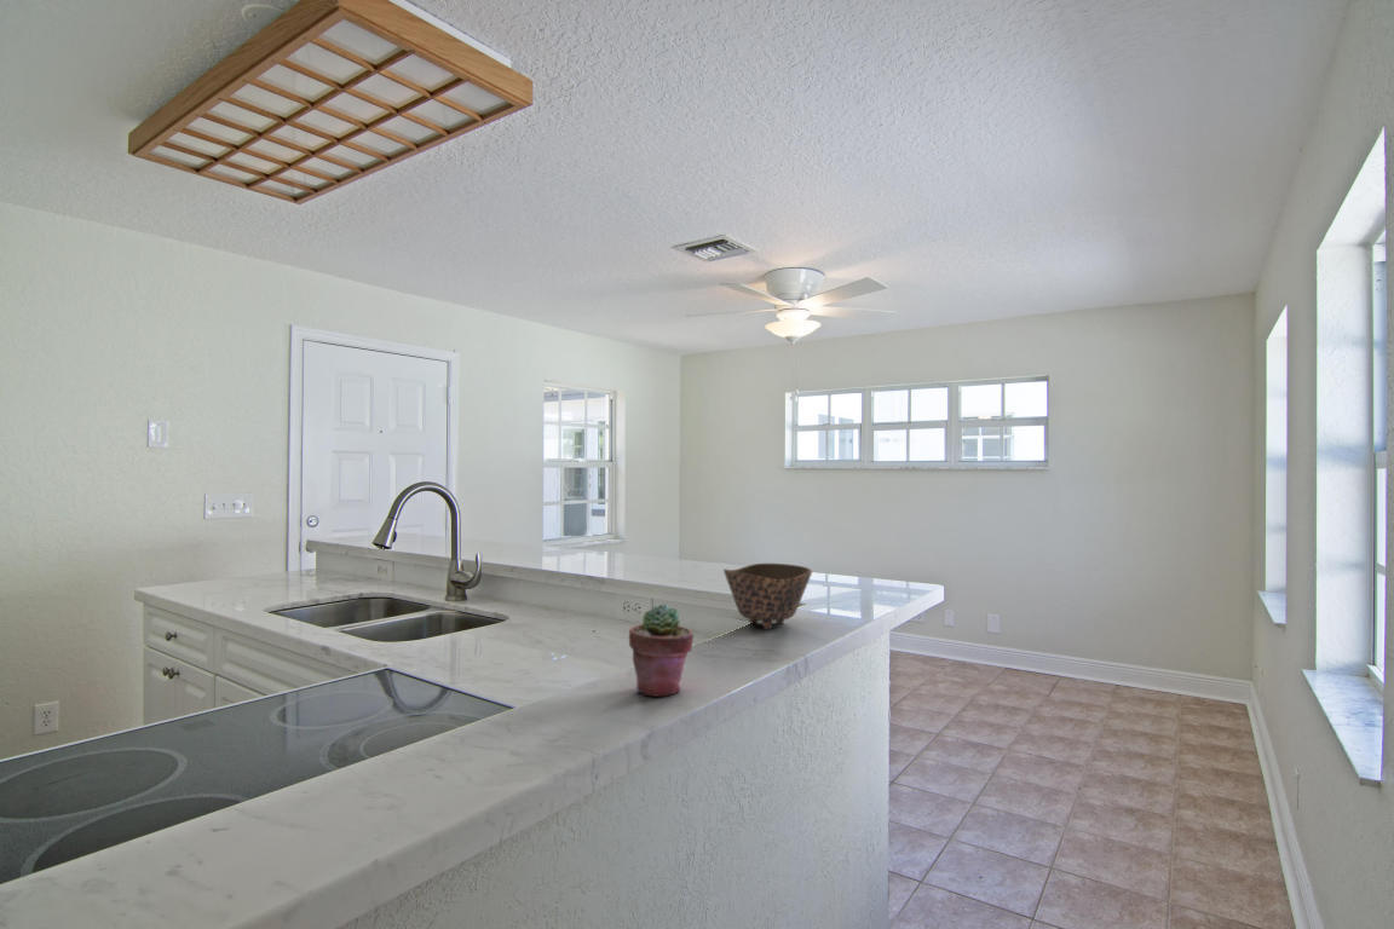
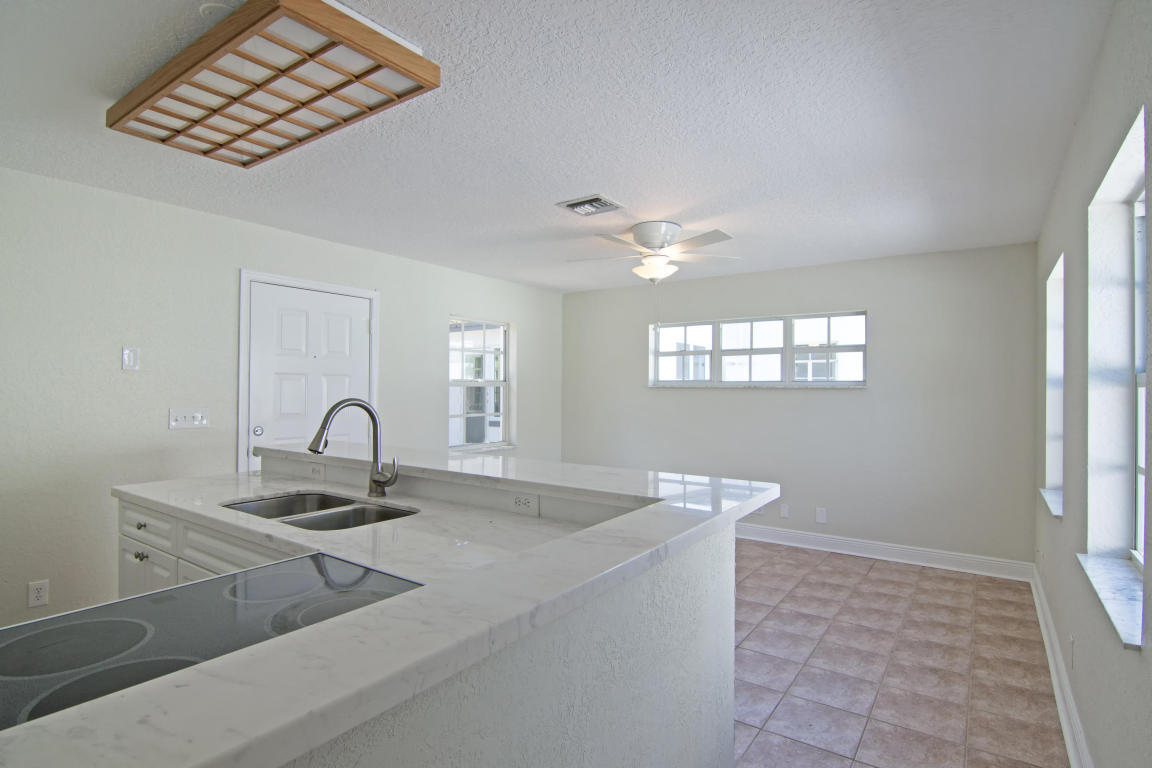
- potted succulent [627,602,695,698]
- bowl [722,562,813,630]
